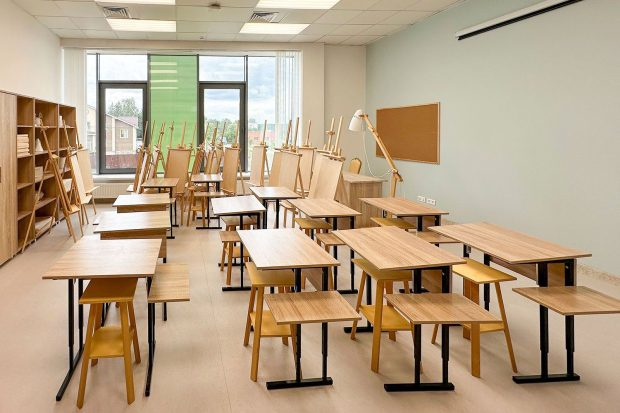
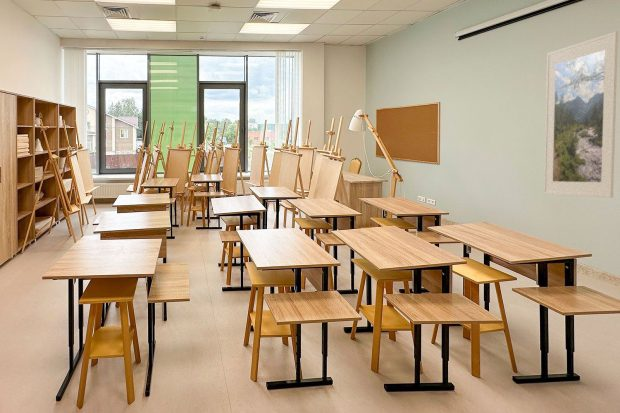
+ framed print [543,30,619,199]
